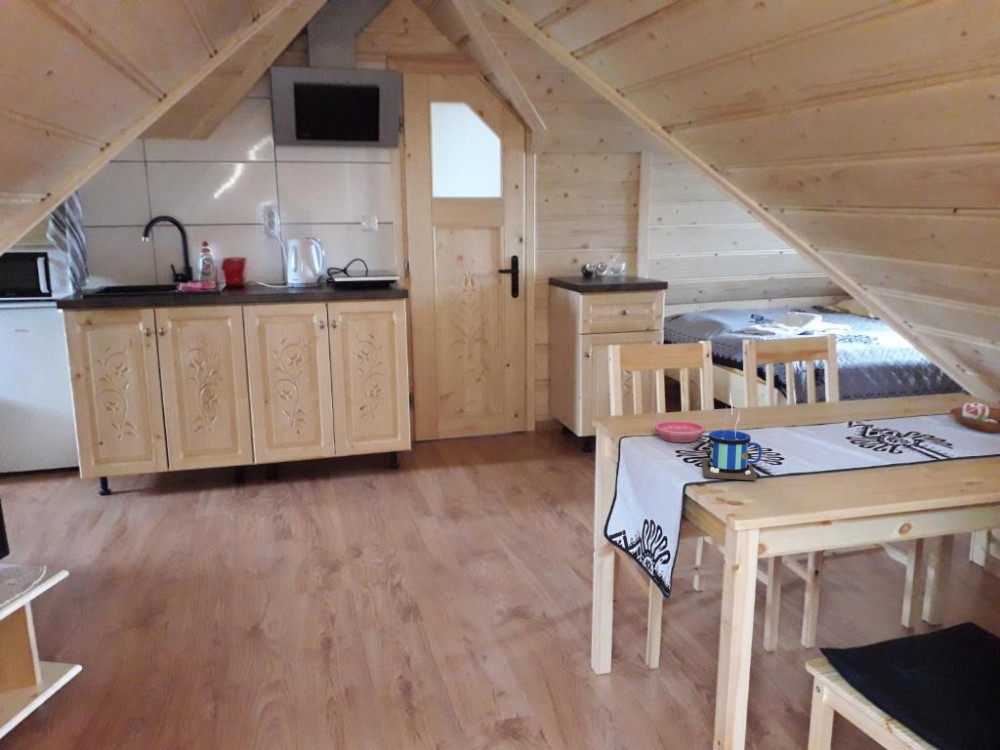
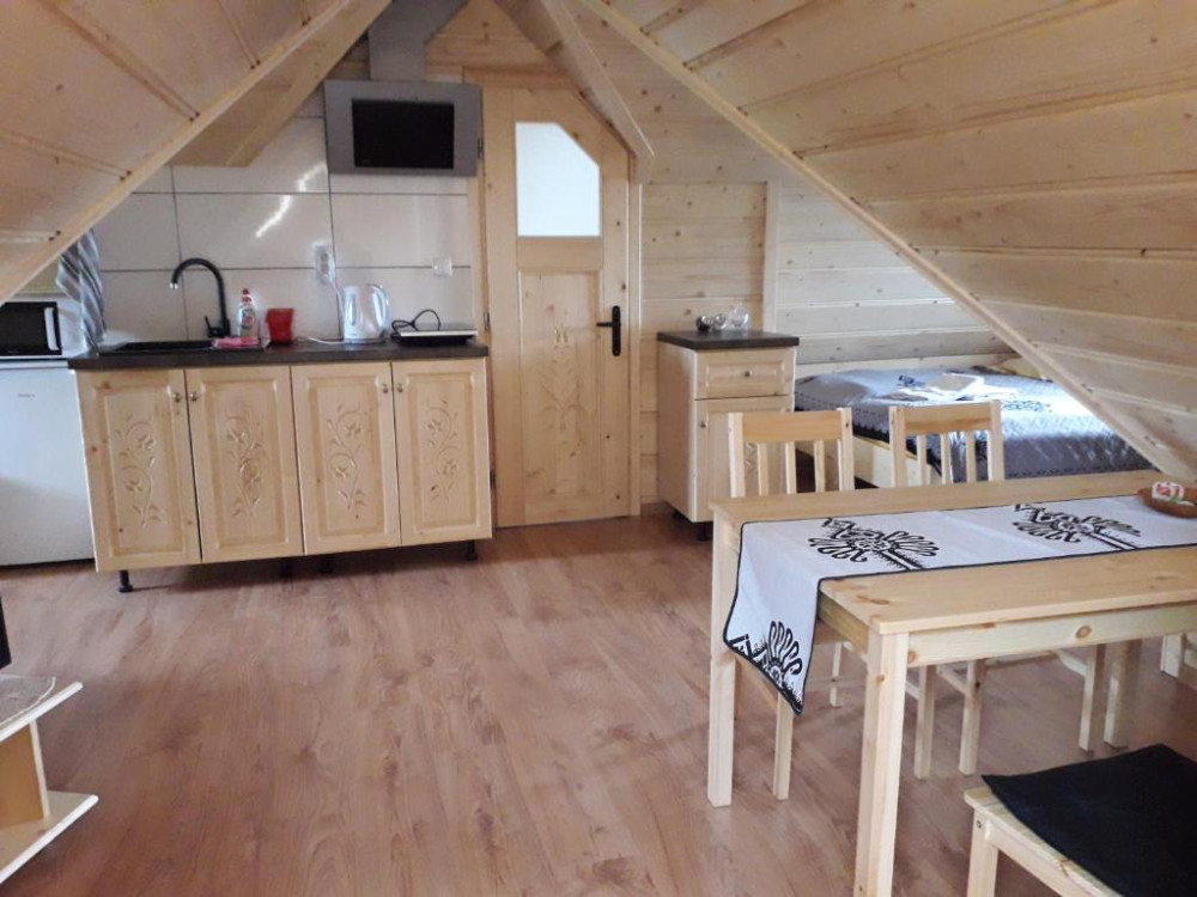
- saucer [654,420,706,443]
- mug [701,393,763,481]
